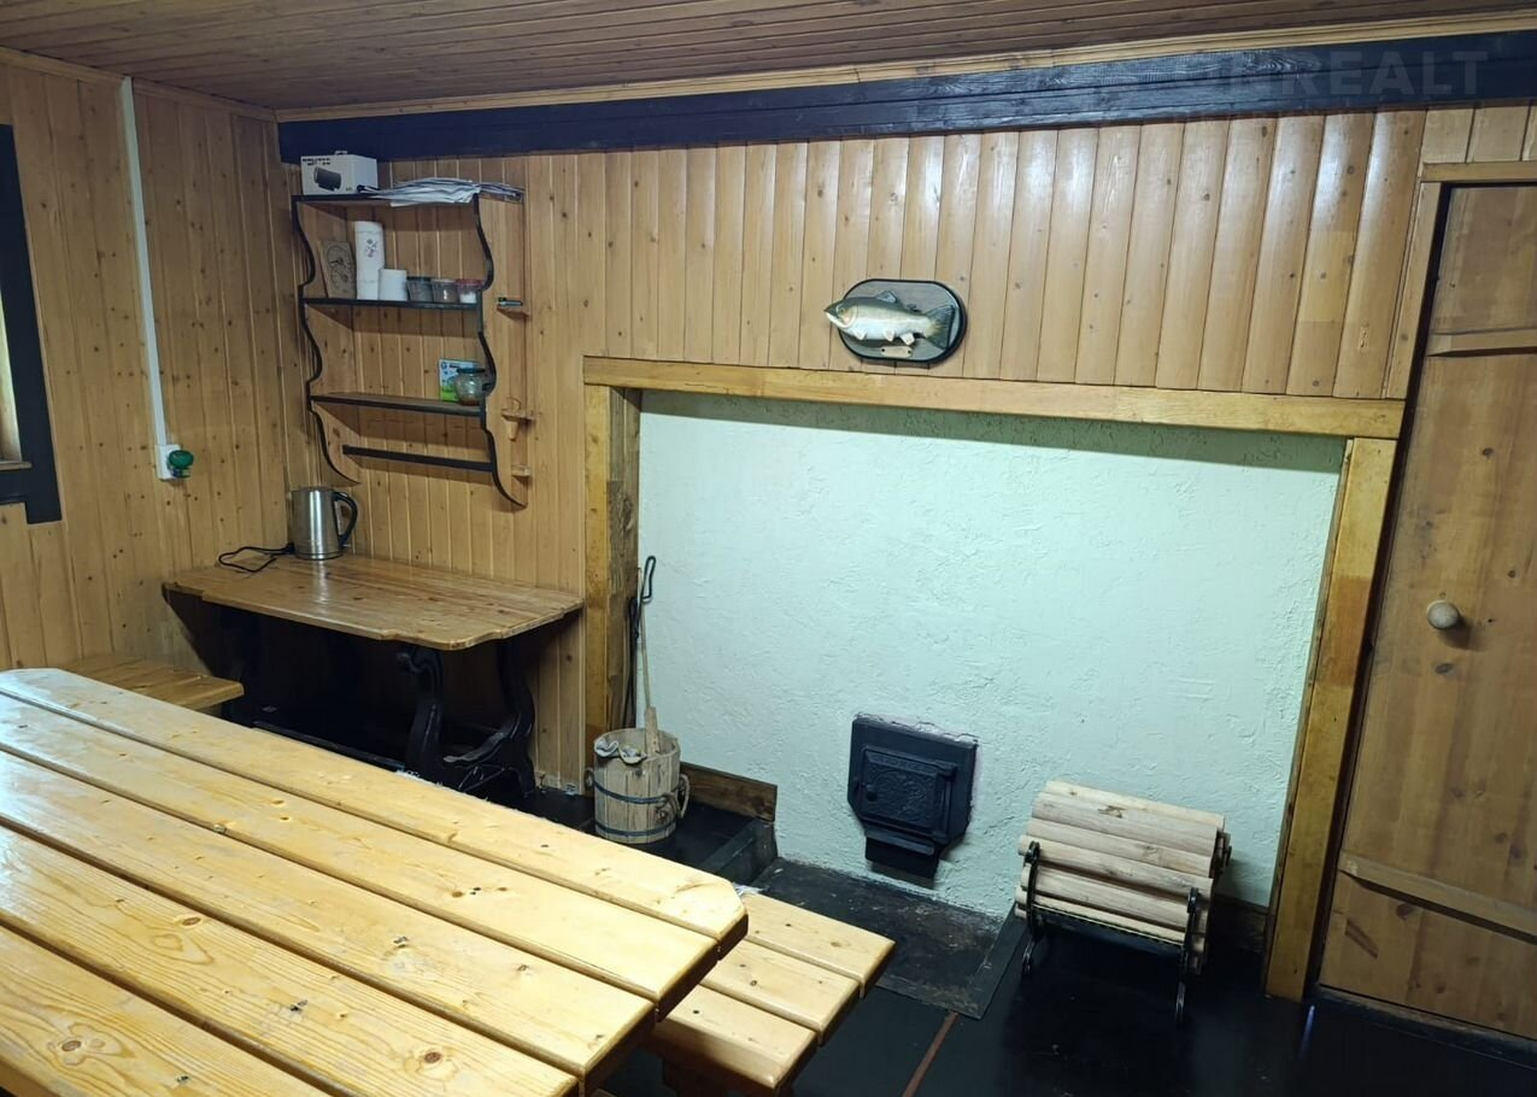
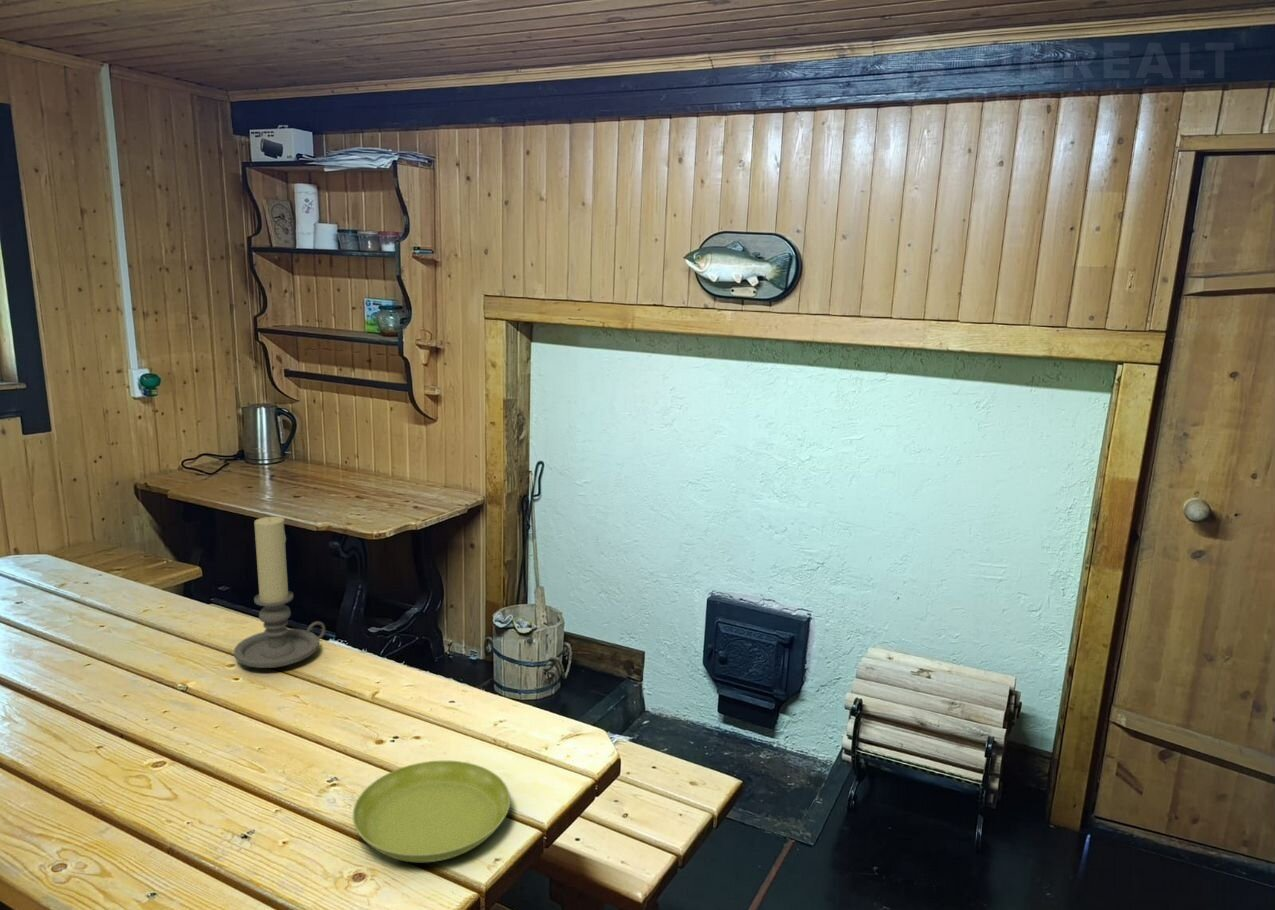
+ candle holder [233,516,326,669]
+ saucer [352,760,511,863]
